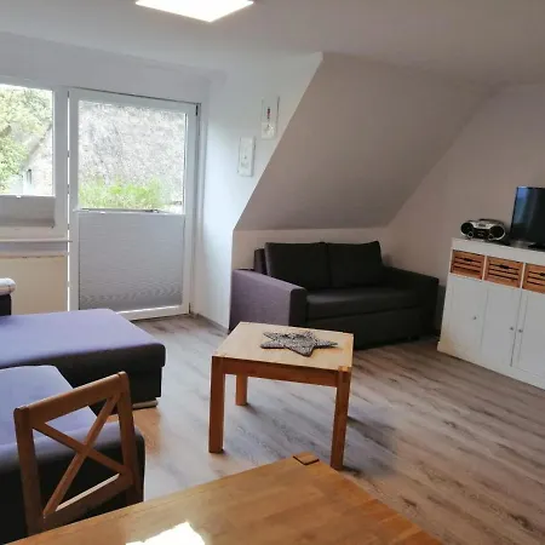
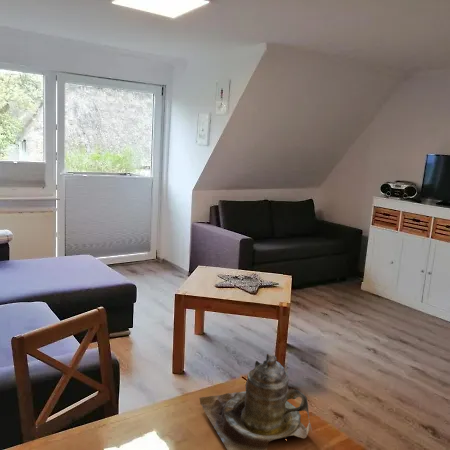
+ teapot [199,353,313,450]
